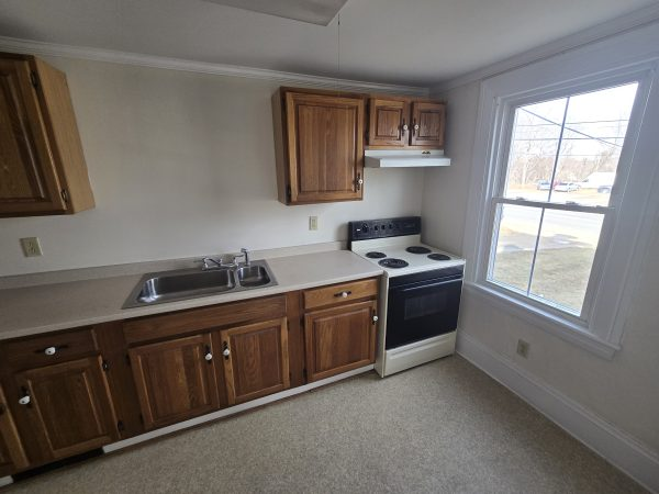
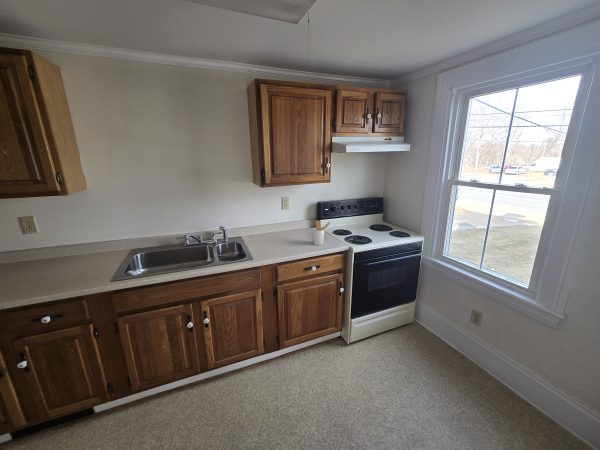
+ utensil holder [311,219,331,246]
